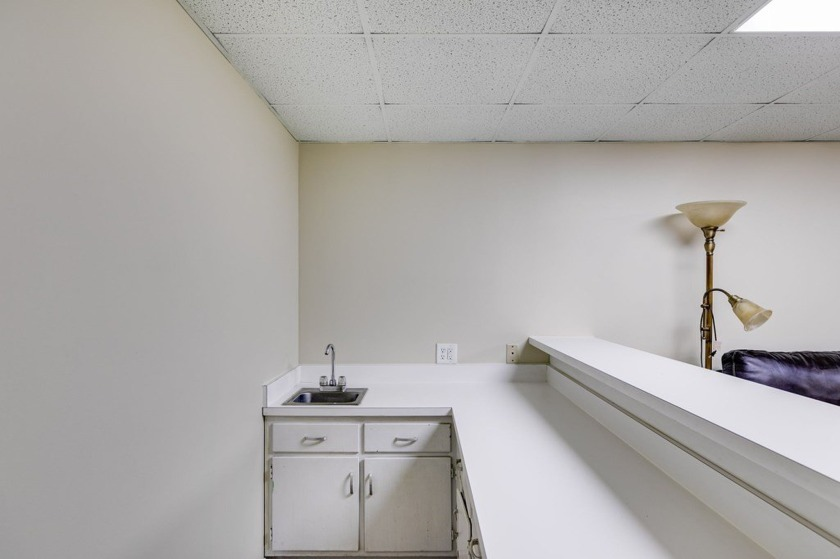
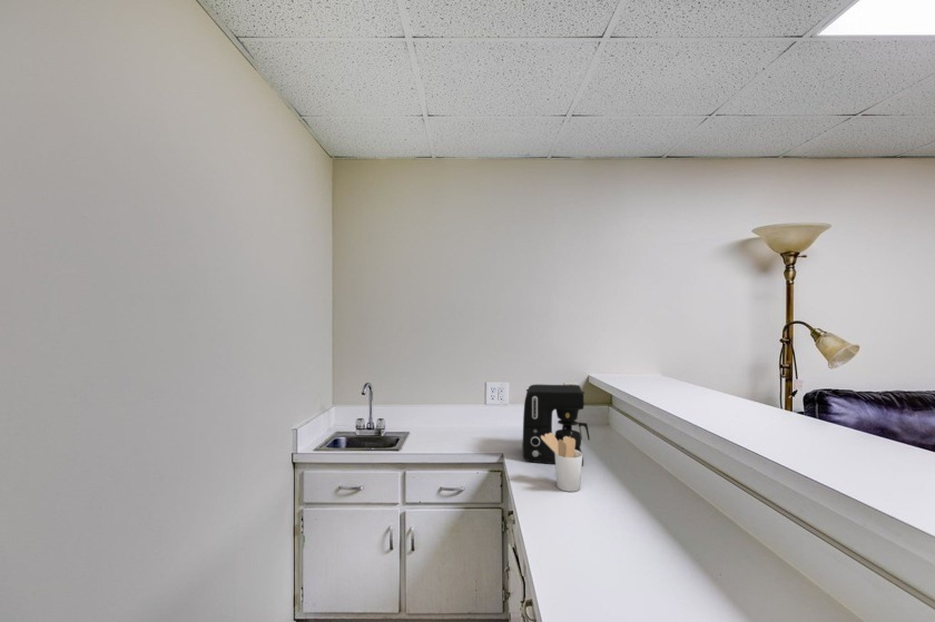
+ coffee maker [521,384,591,466]
+ utensil holder [541,433,583,493]
